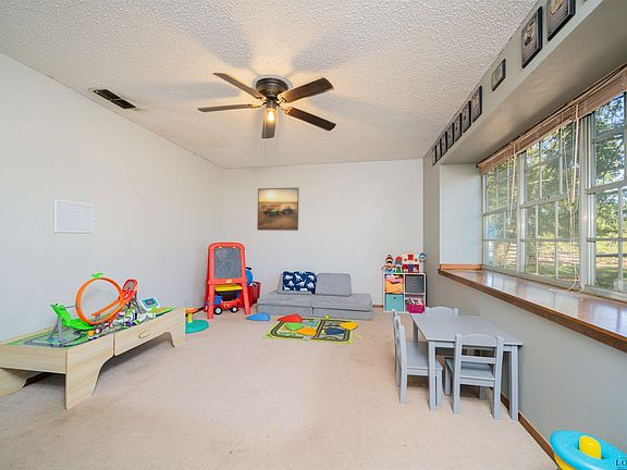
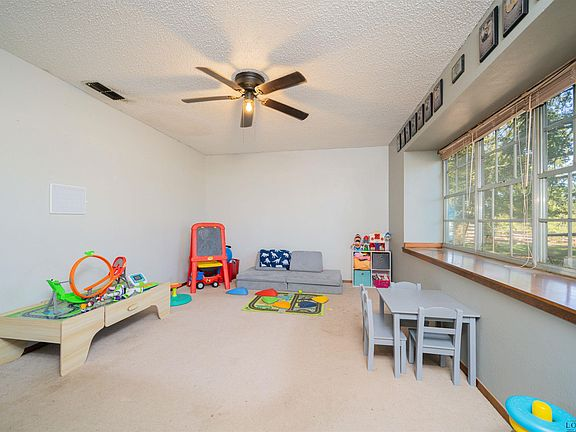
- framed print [256,187,299,232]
